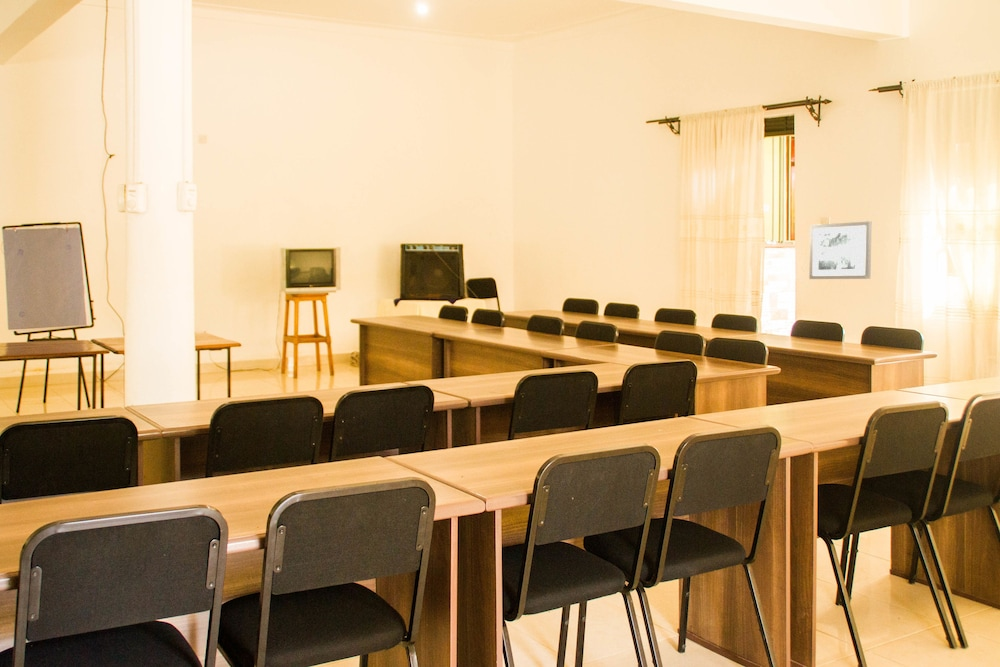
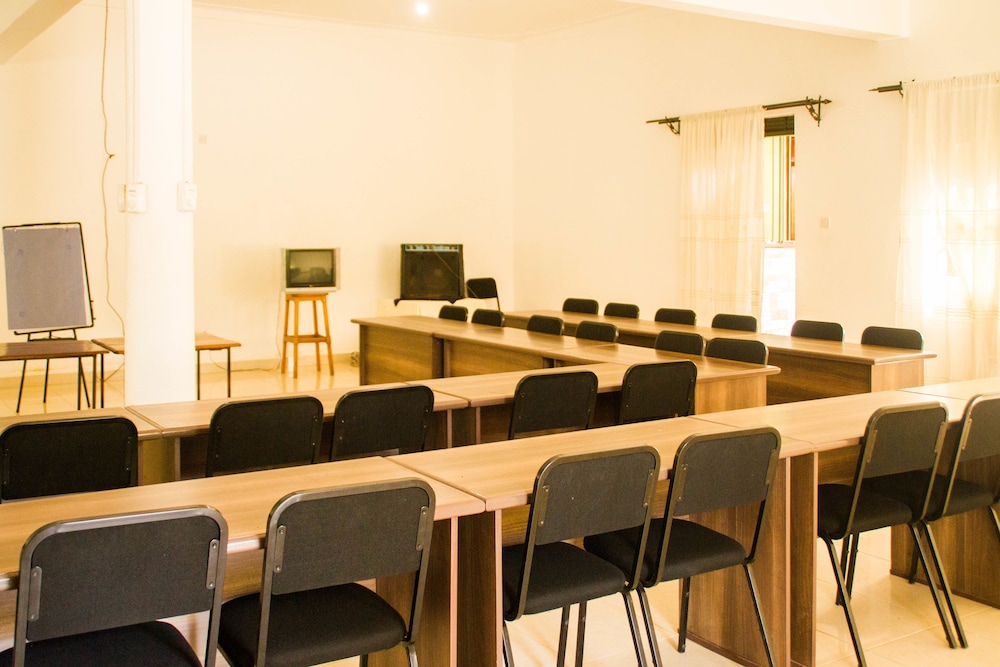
- wall art [808,220,873,280]
